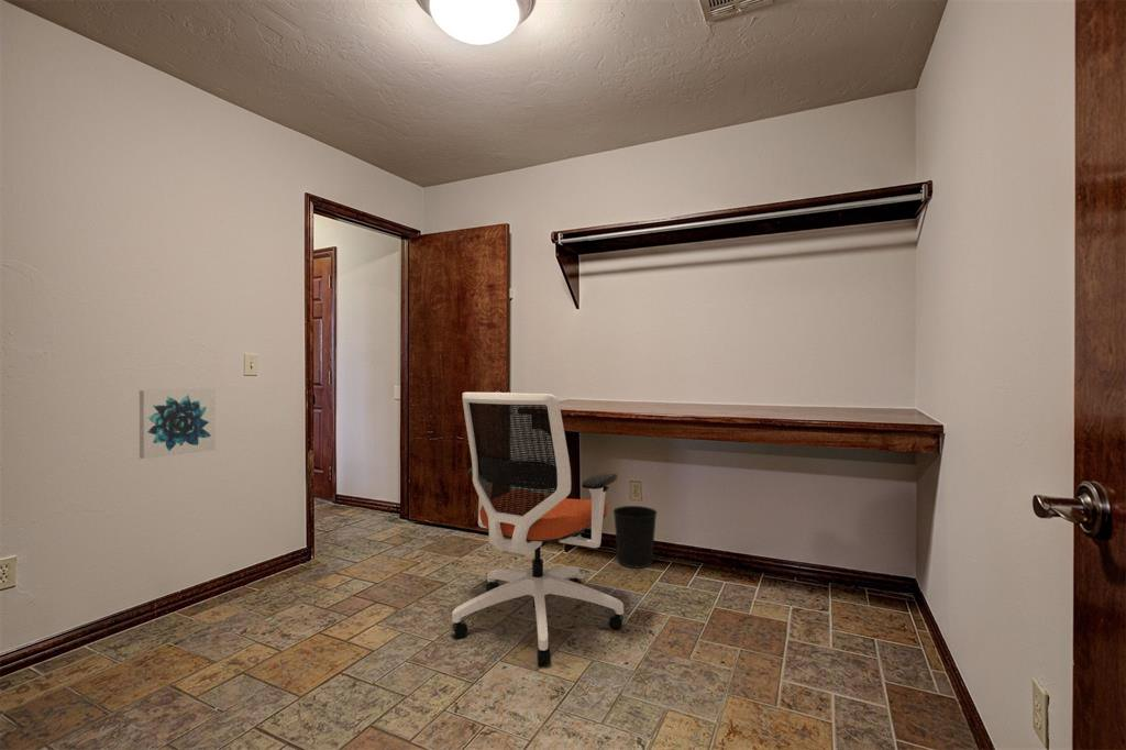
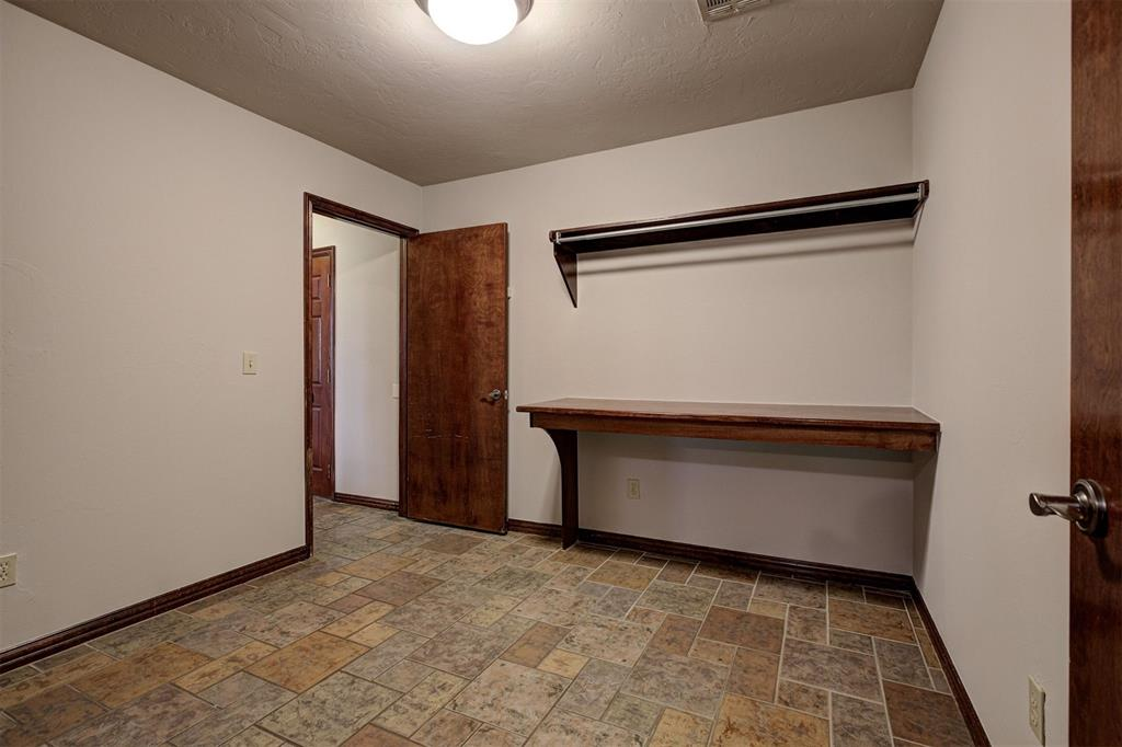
- office chair [451,391,625,664]
- wall art [139,388,217,460]
- wastebasket [612,505,659,570]
